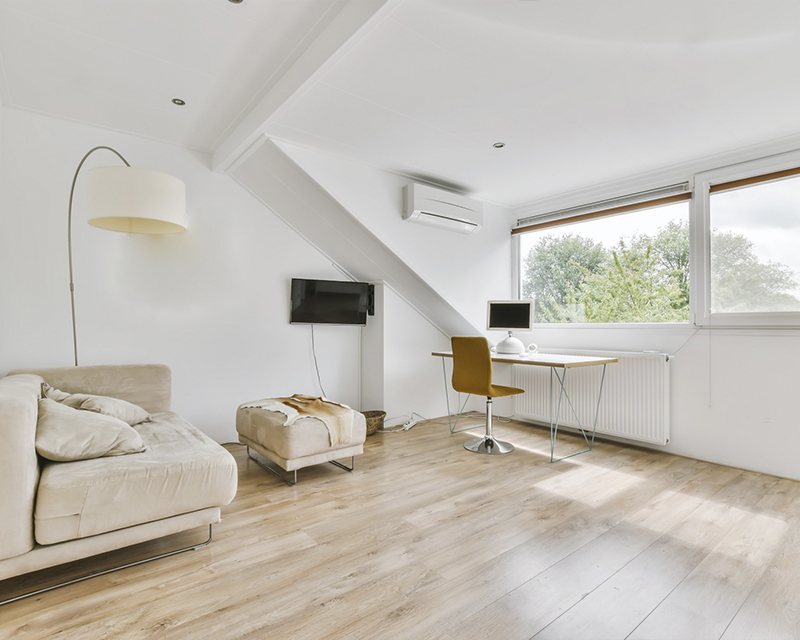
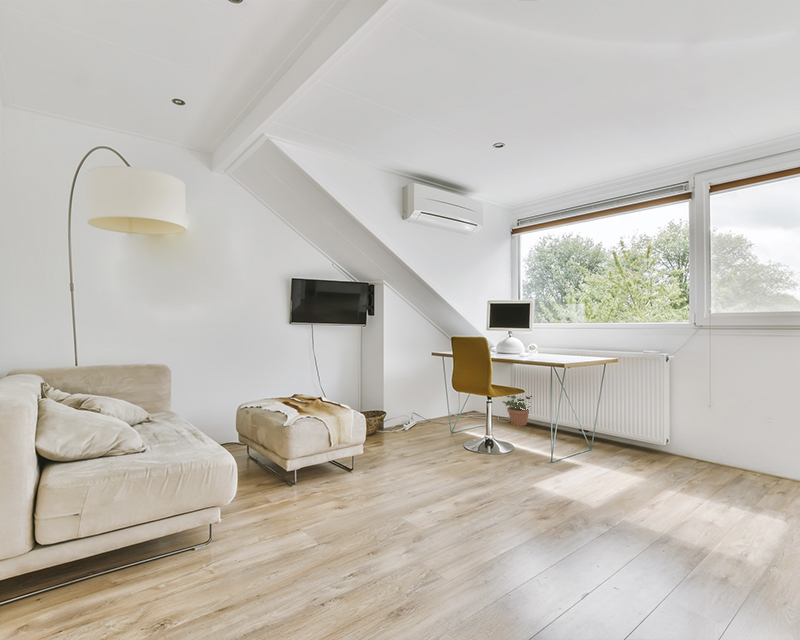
+ potted plant [501,395,533,427]
